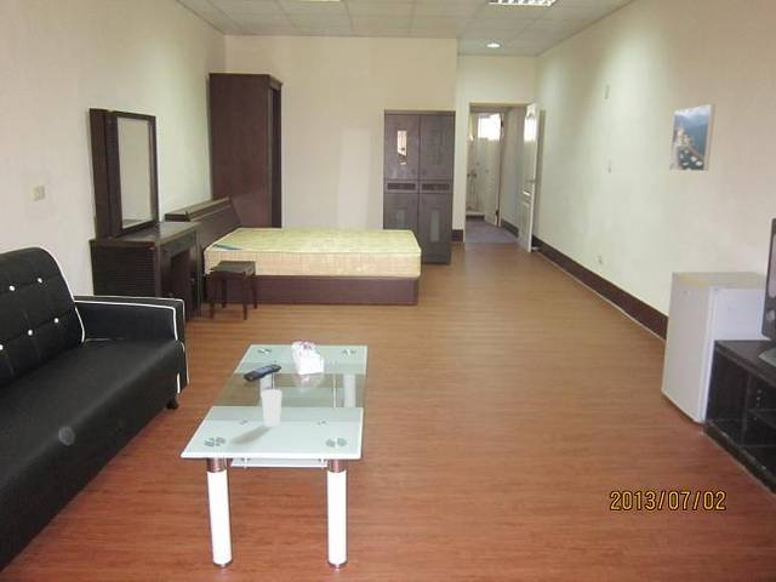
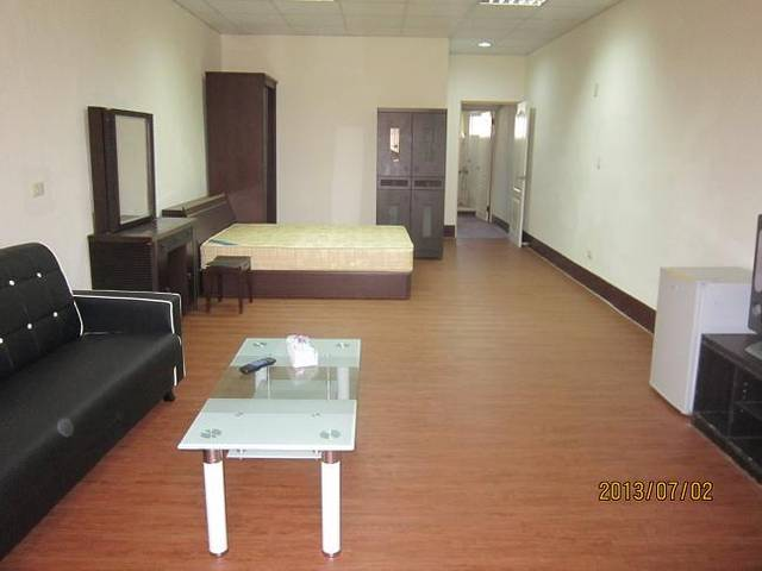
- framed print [668,103,717,172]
- cup [261,388,284,427]
